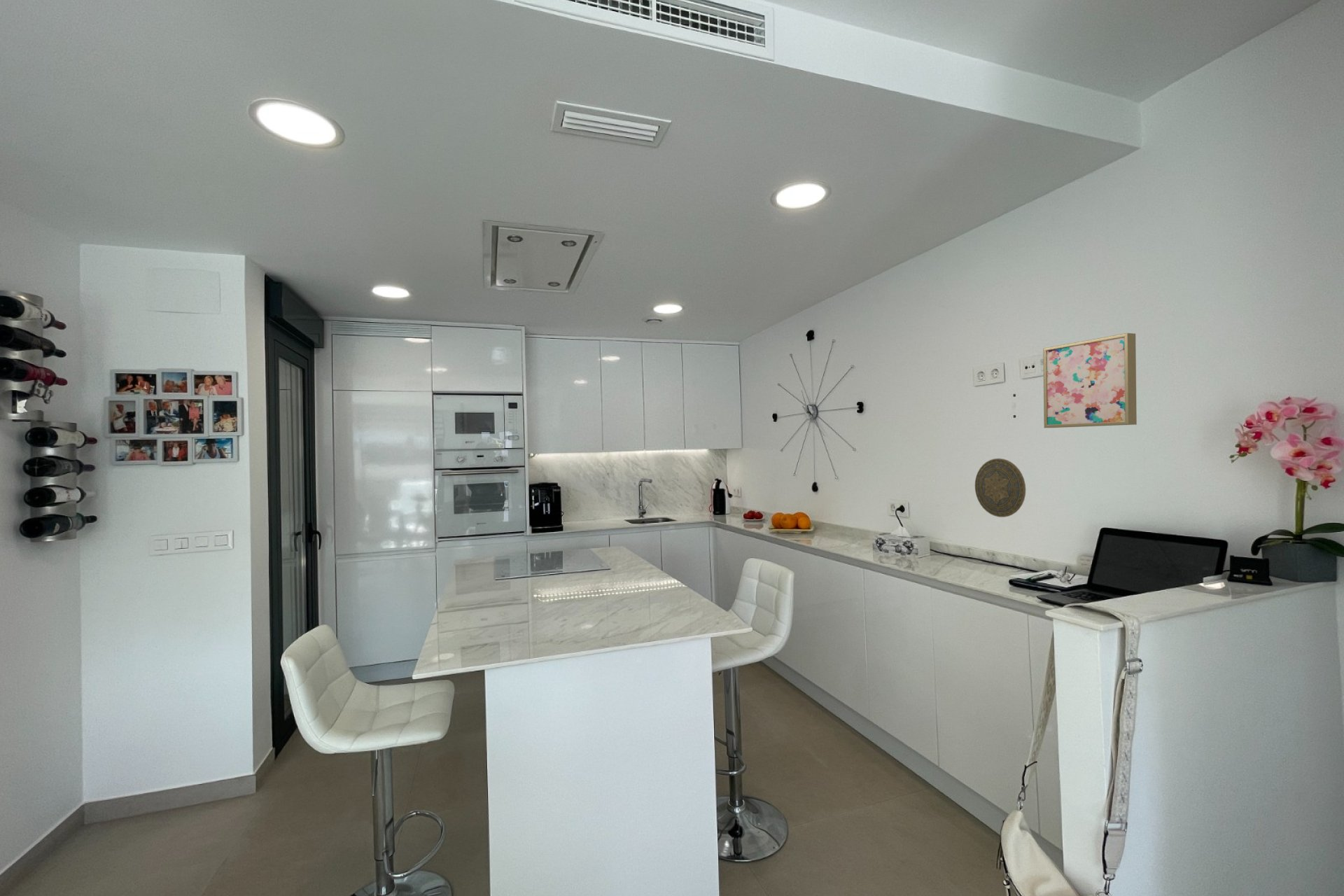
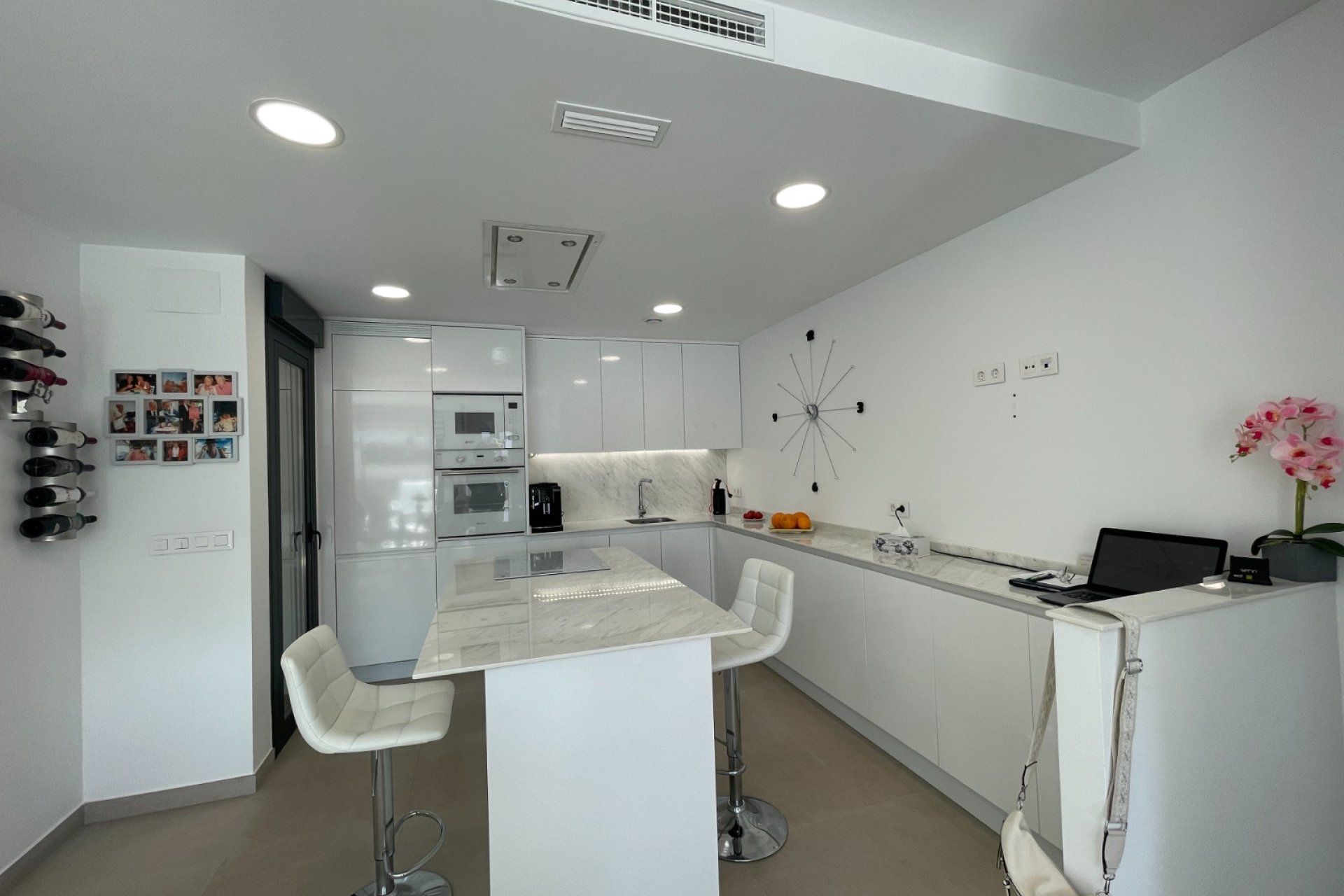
- decorative plate [974,458,1026,518]
- wall art [1042,332,1138,428]
